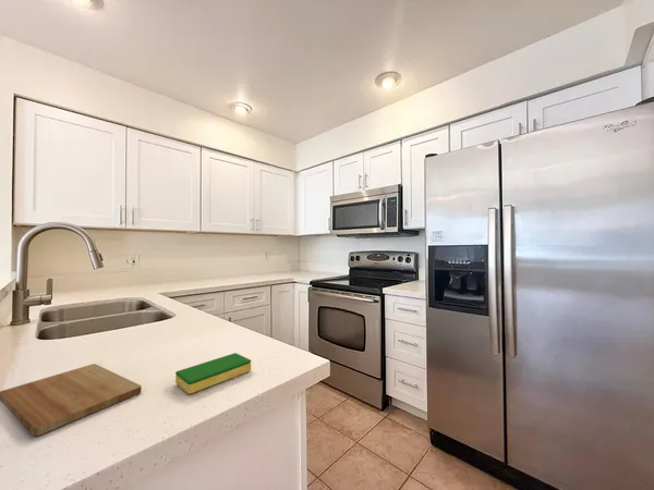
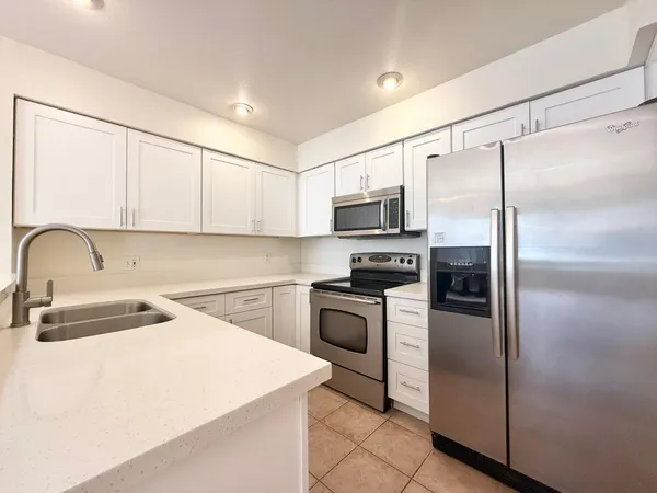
- dish sponge [174,352,252,395]
- cutting board [0,363,143,438]
